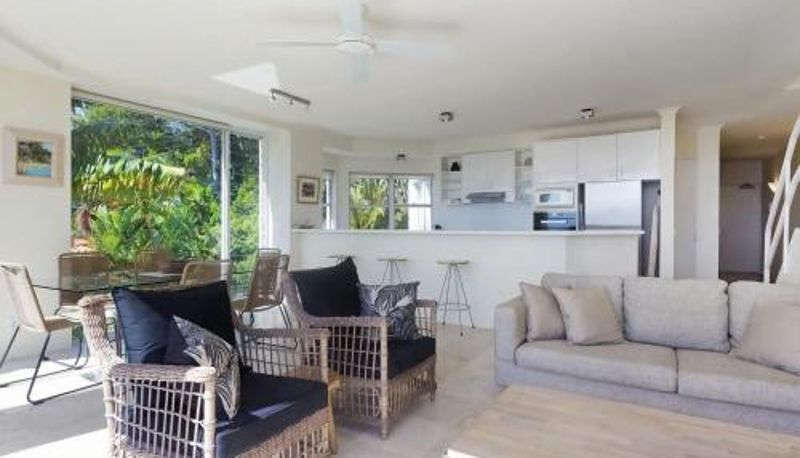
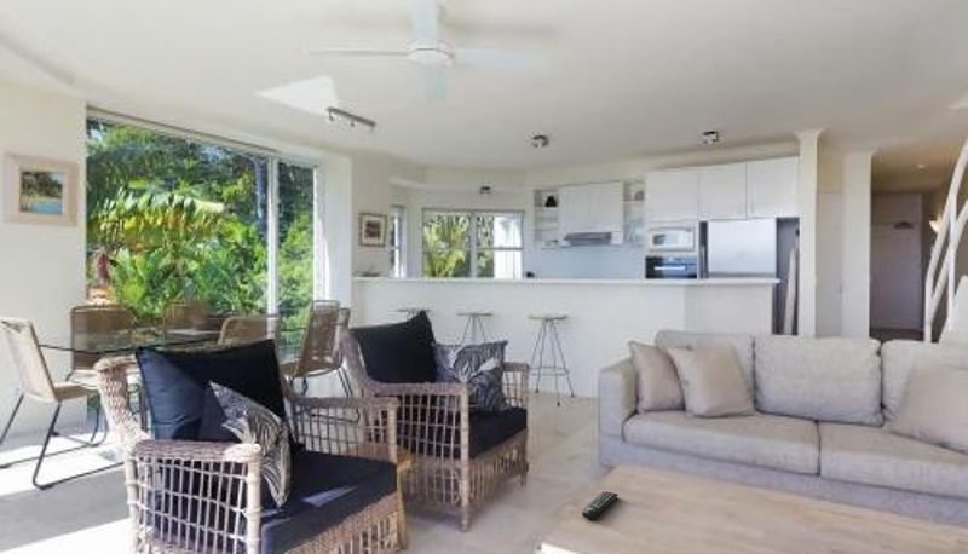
+ remote control [581,490,620,520]
